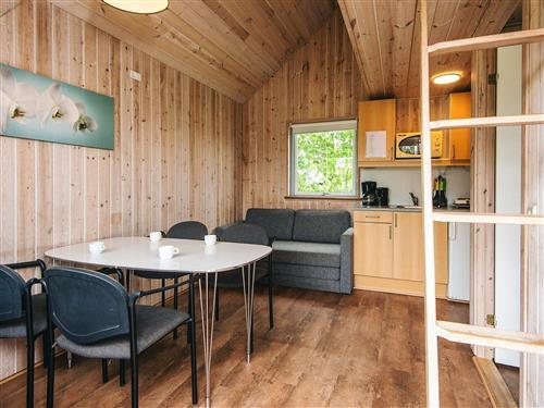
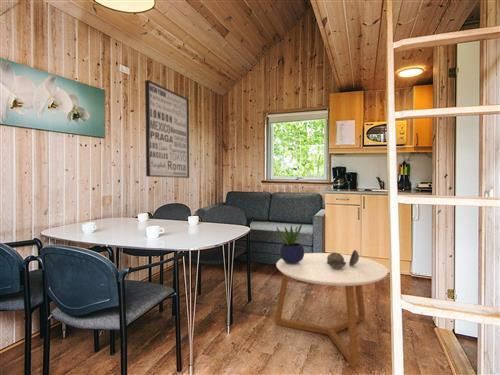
+ wall art [144,79,190,179]
+ decorative bowl [327,249,360,269]
+ coffee table [274,252,389,368]
+ potted plant [275,223,305,263]
